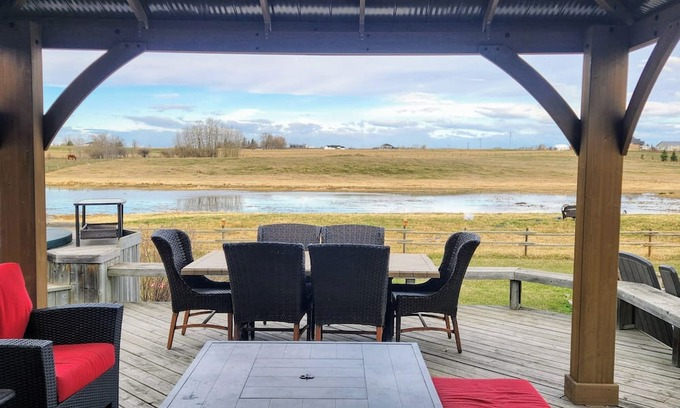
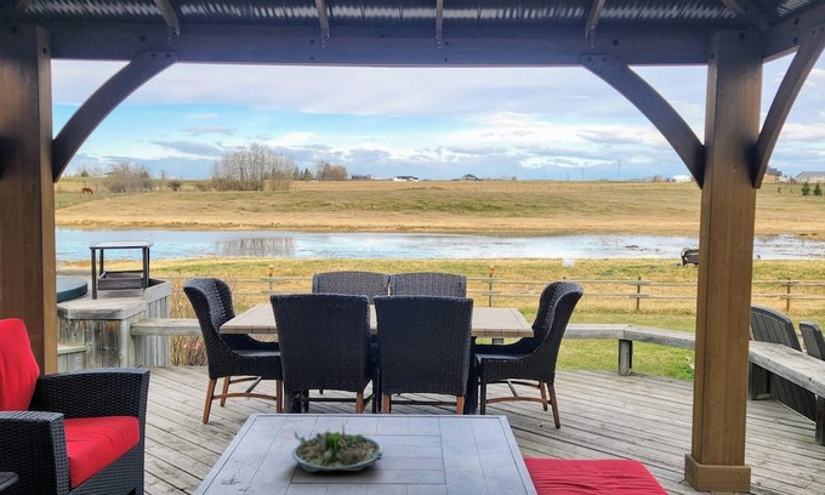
+ succulent planter [291,422,385,473]
